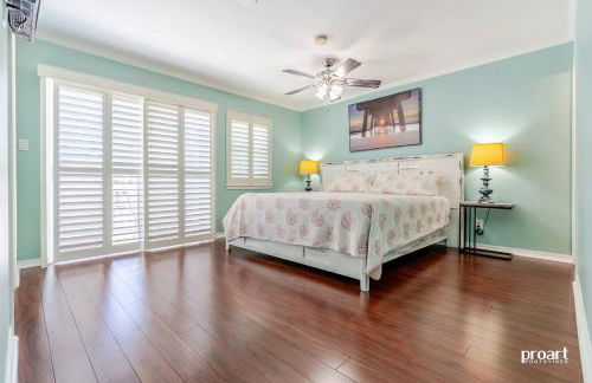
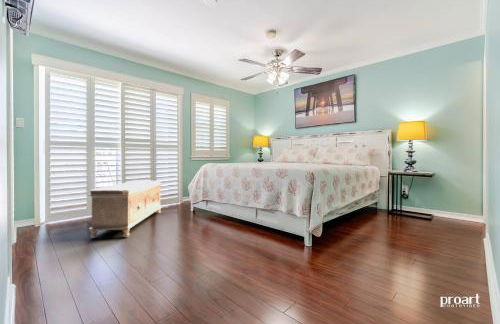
+ bench [87,180,163,239]
